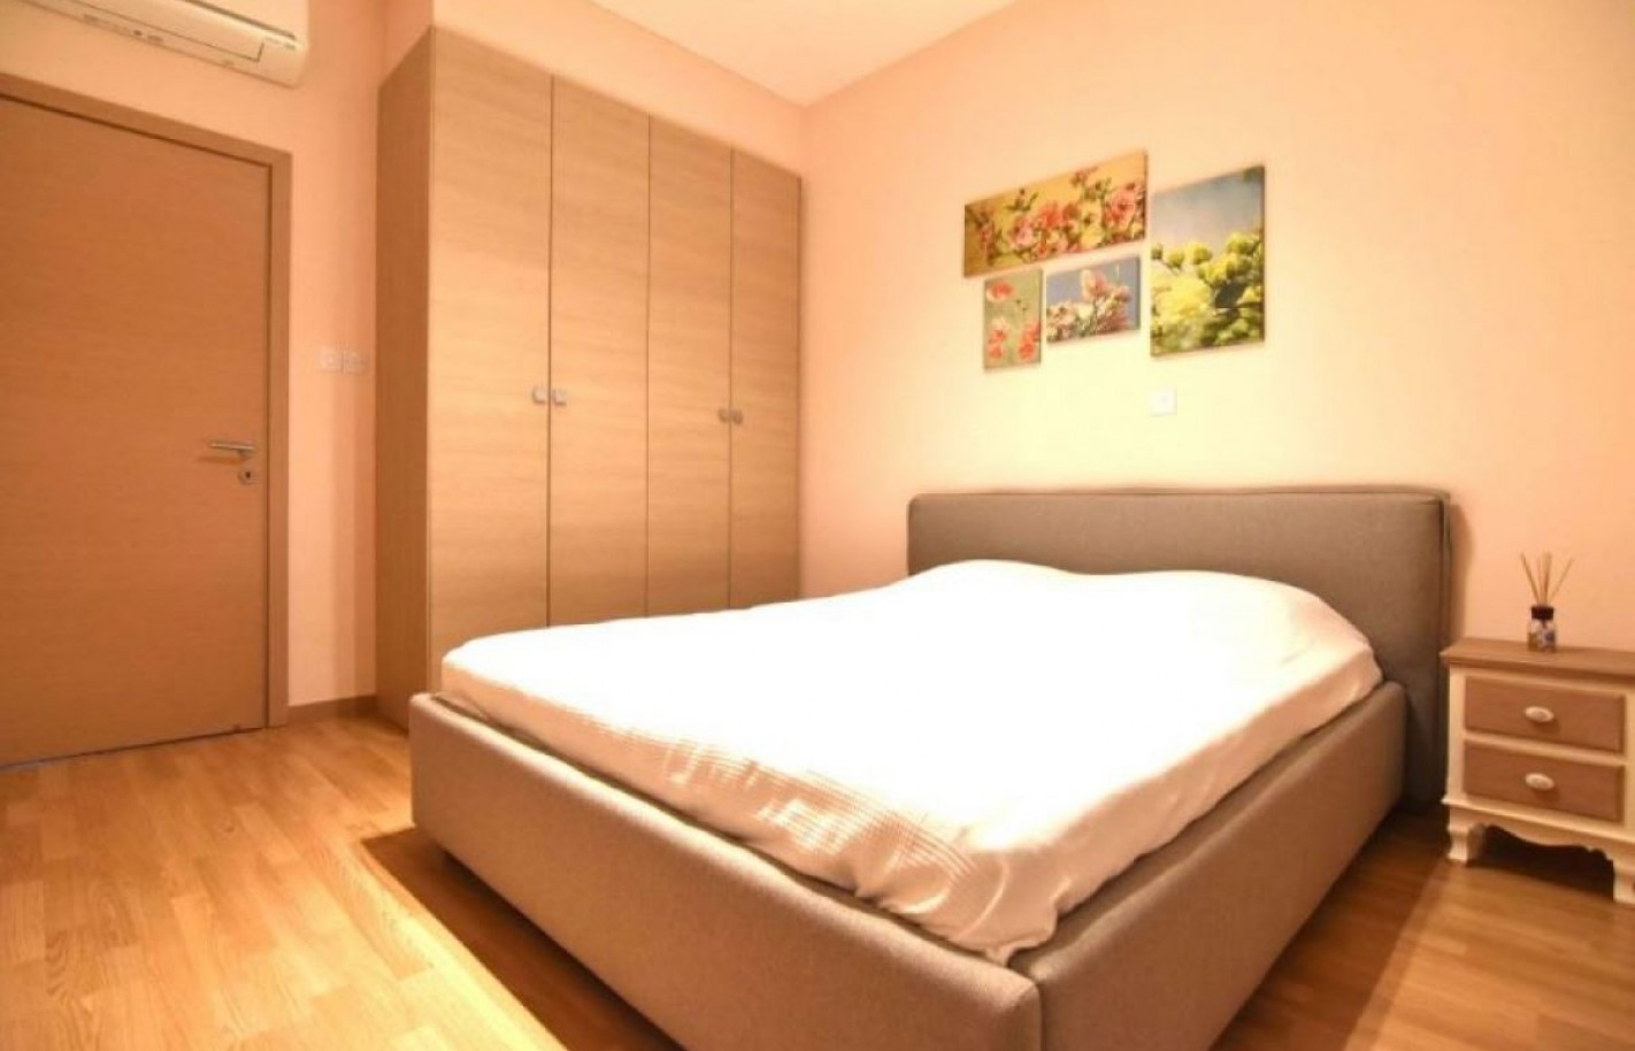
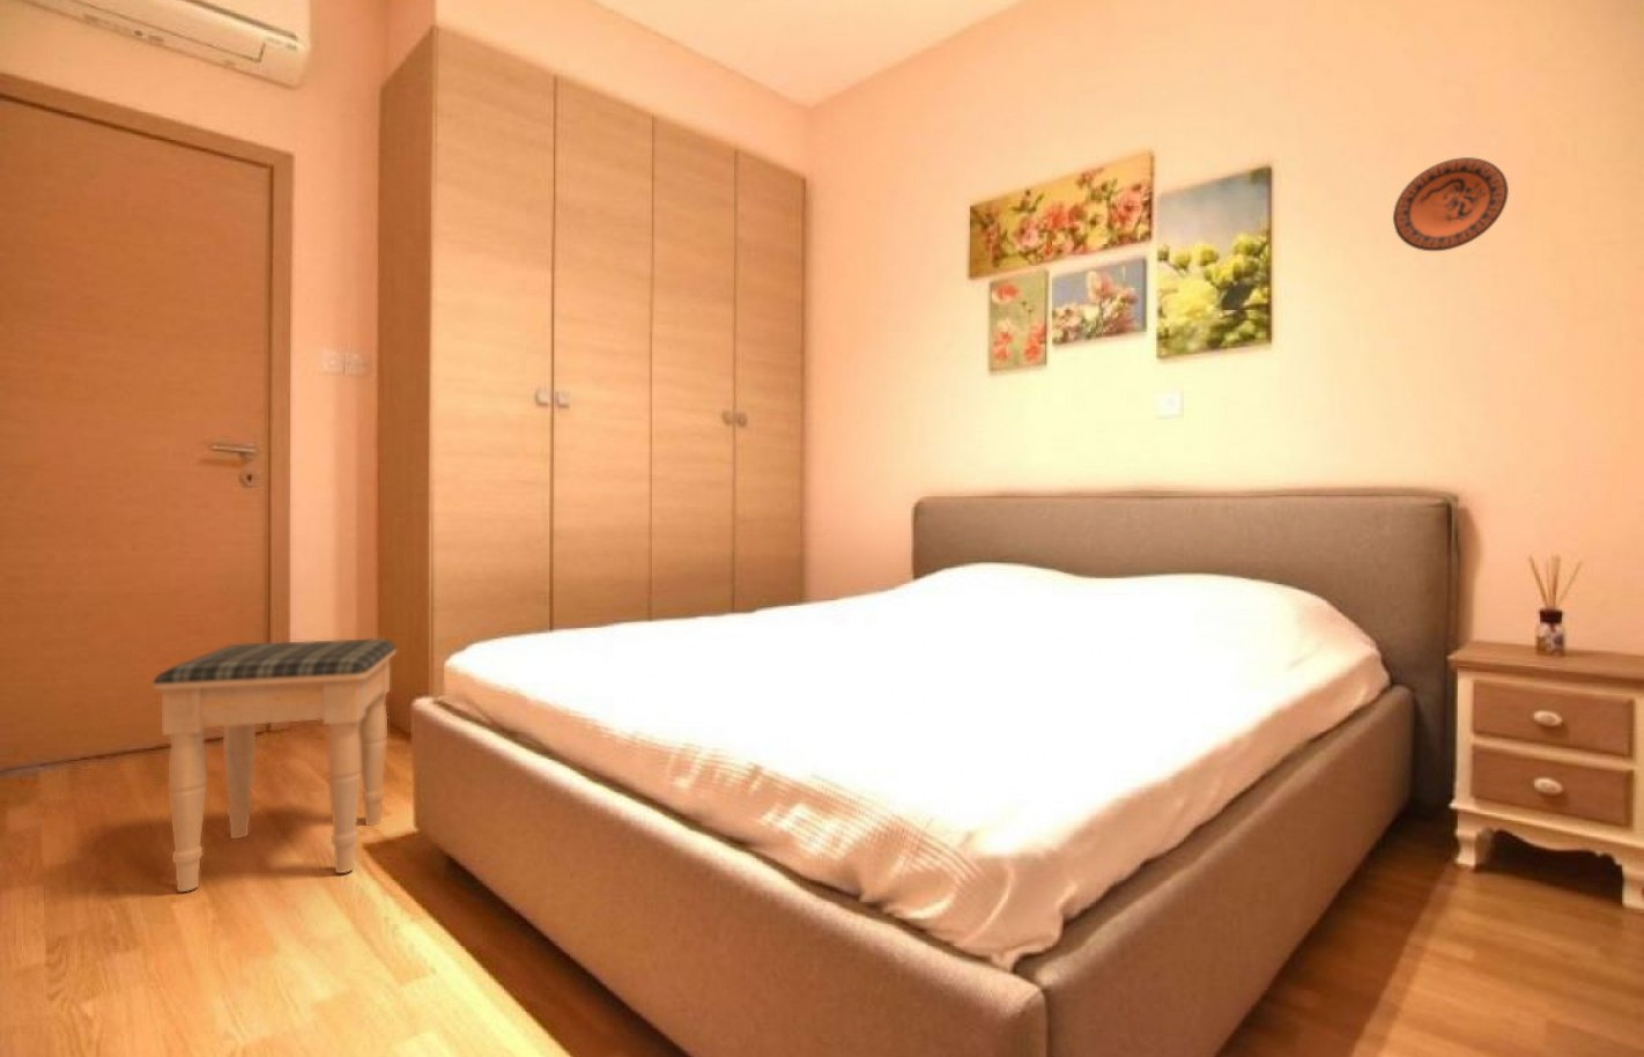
+ decorative plate [1392,156,1510,252]
+ footstool [151,638,398,893]
